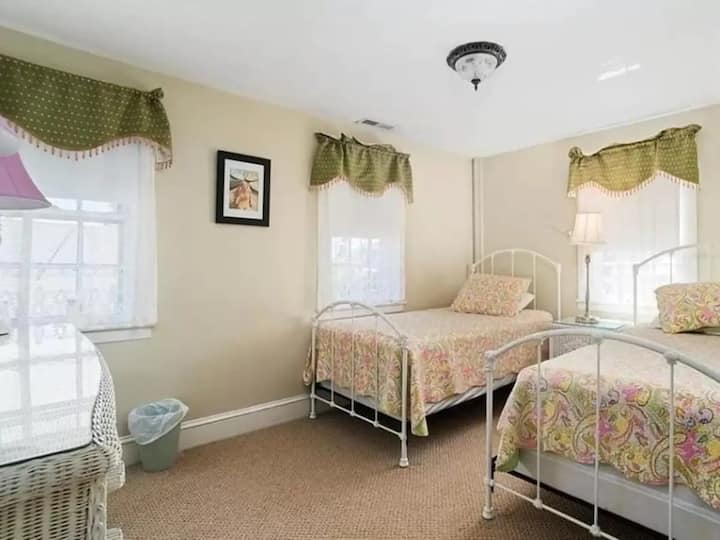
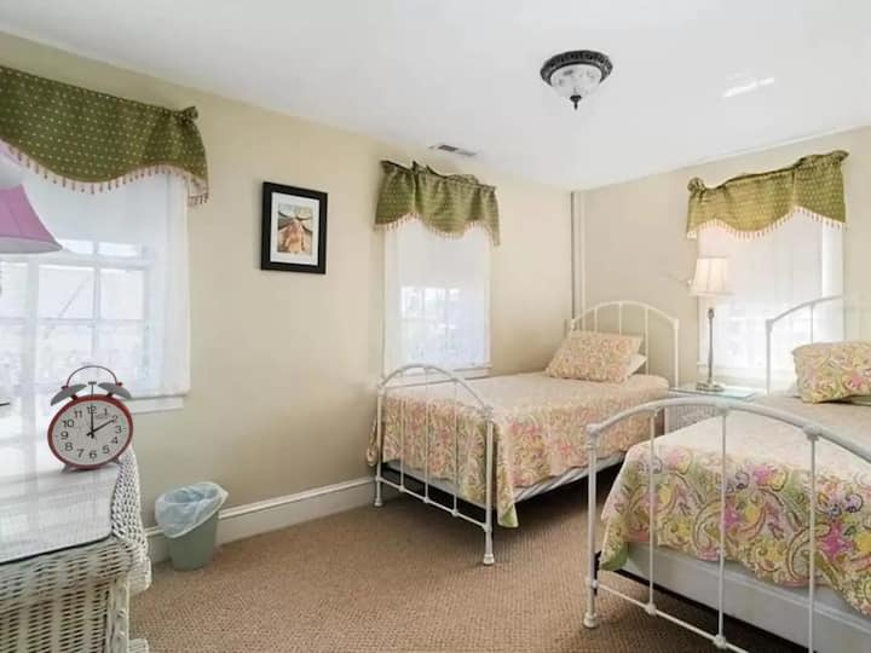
+ alarm clock [46,364,134,474]
